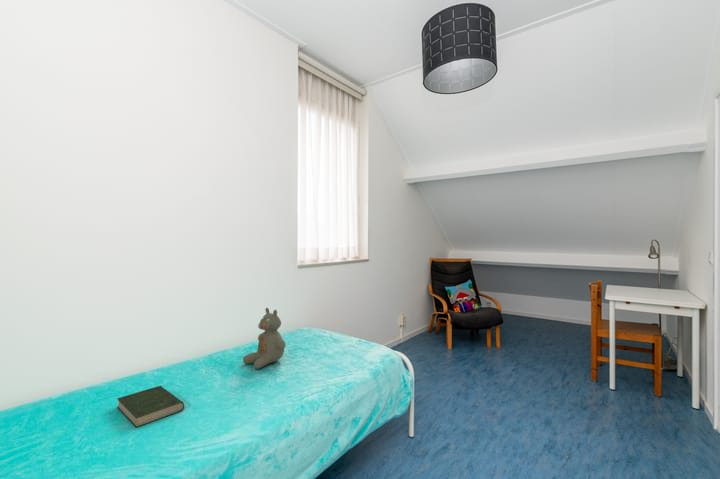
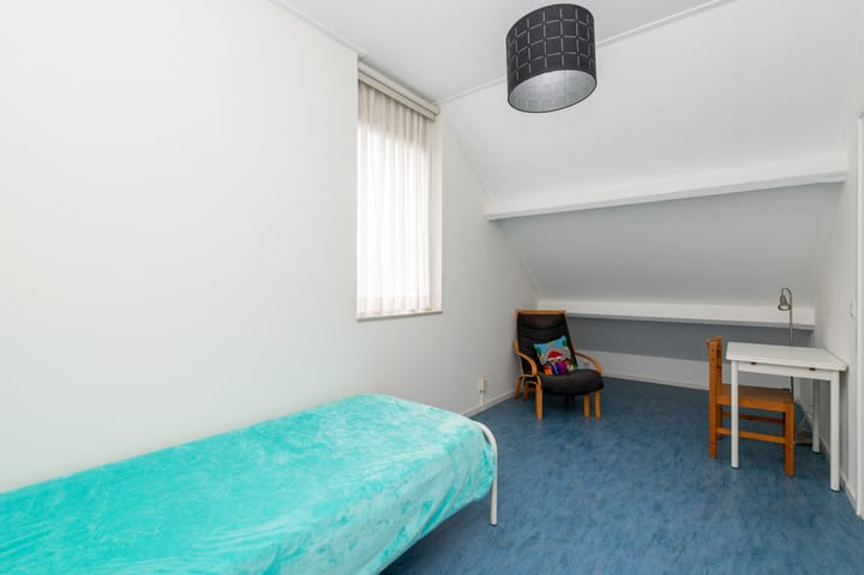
- book [116,385,185,428]
- teddy bear [242,307,287,370]
